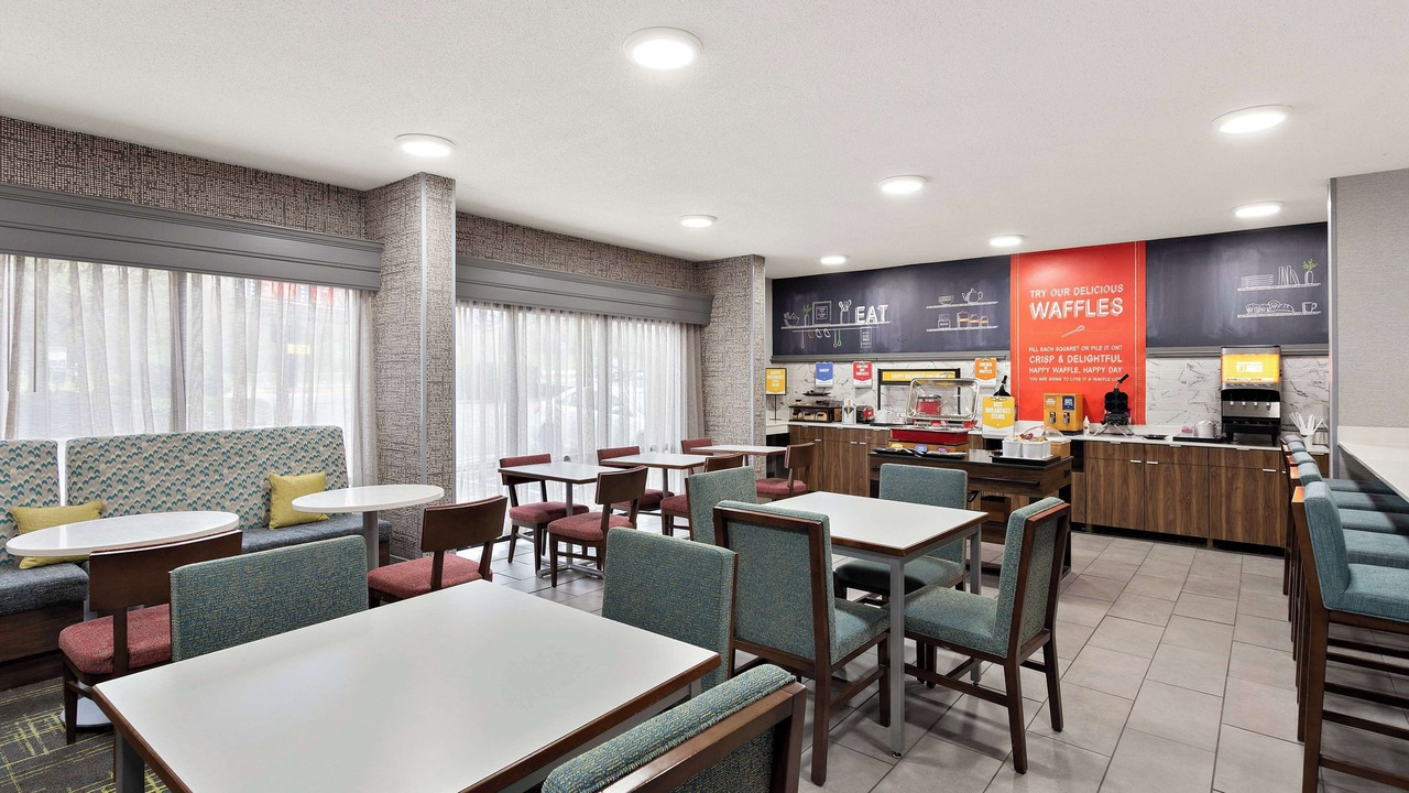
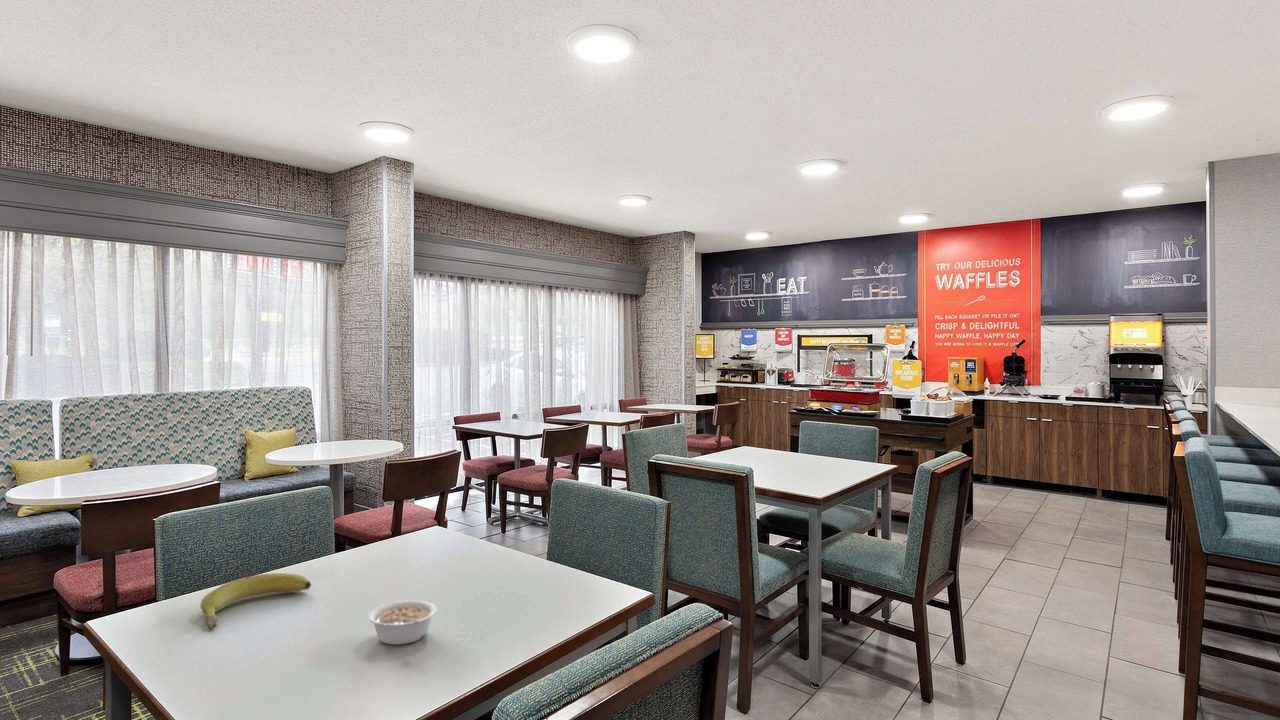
+ legume [366,599,438,646]
+ banana [200,572,312,630]
